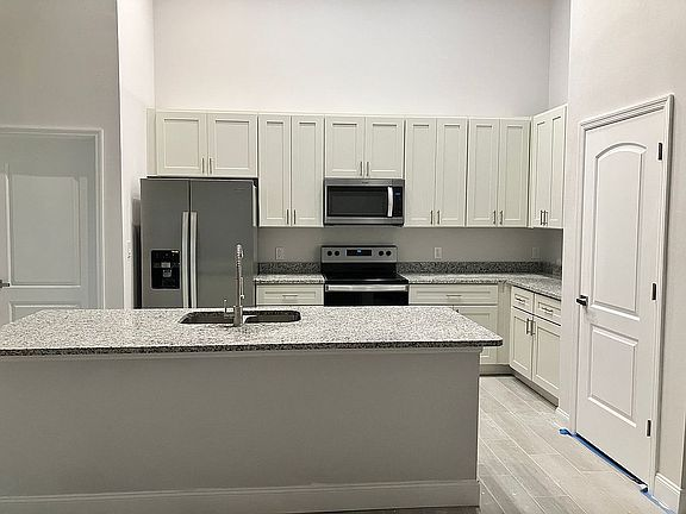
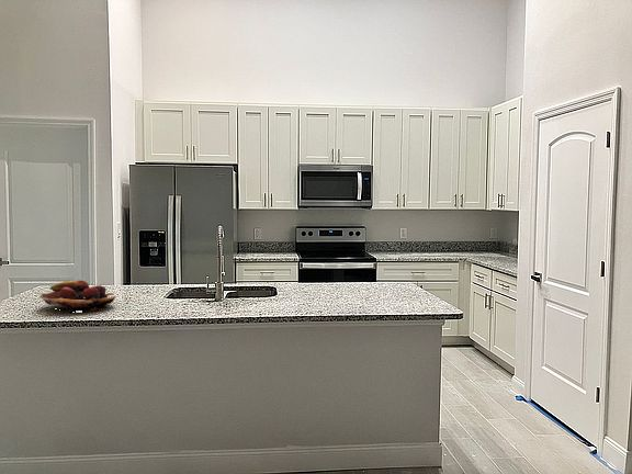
+ fruit basket [40,280,117,313]
